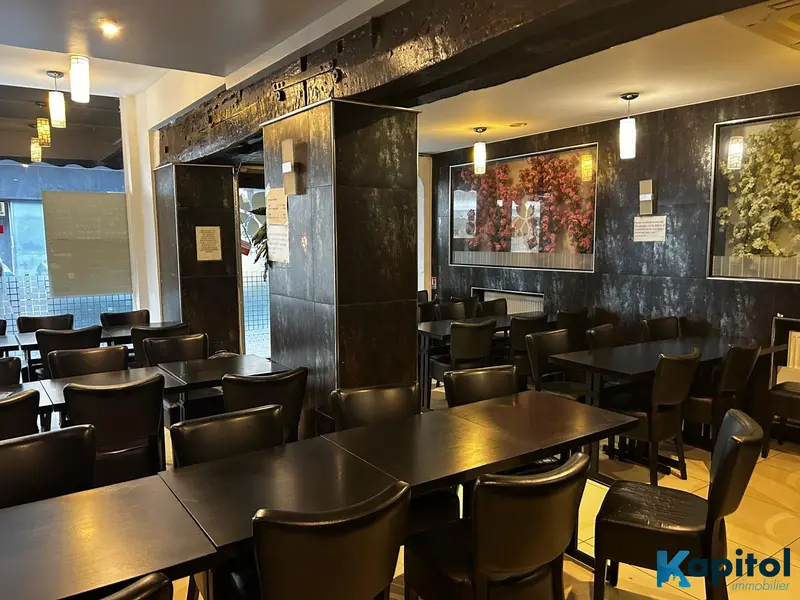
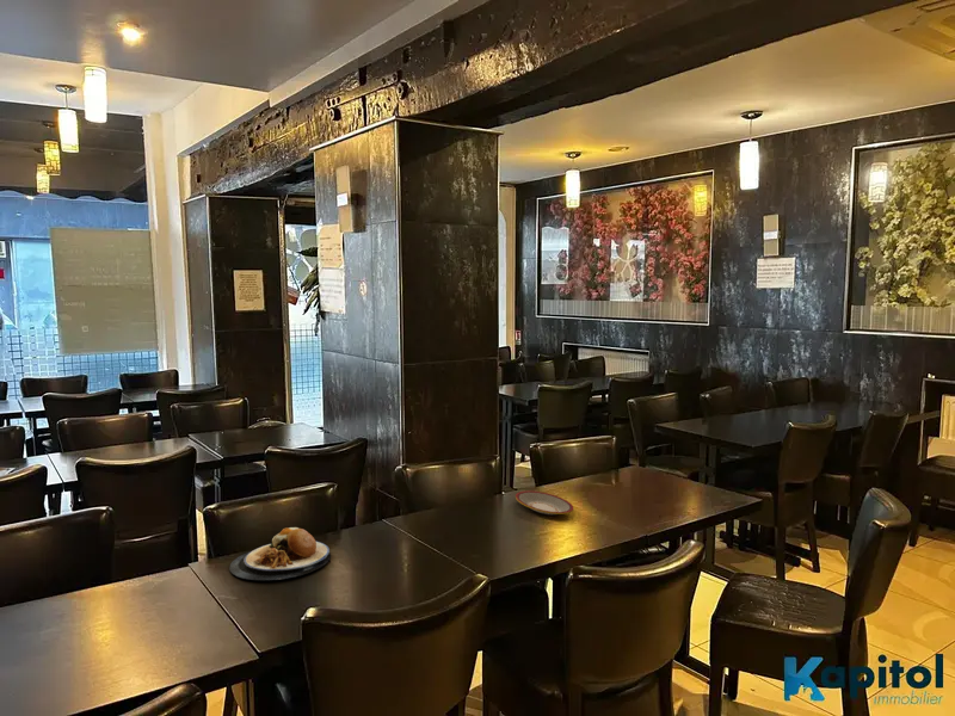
+ plate [228,526,332,581]
+ plate [515,489,575,516]
